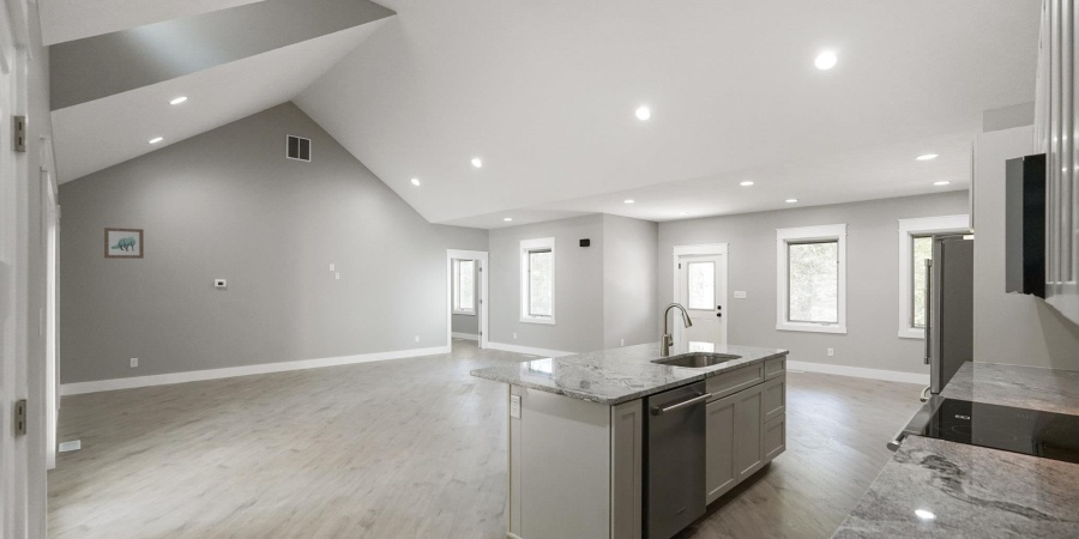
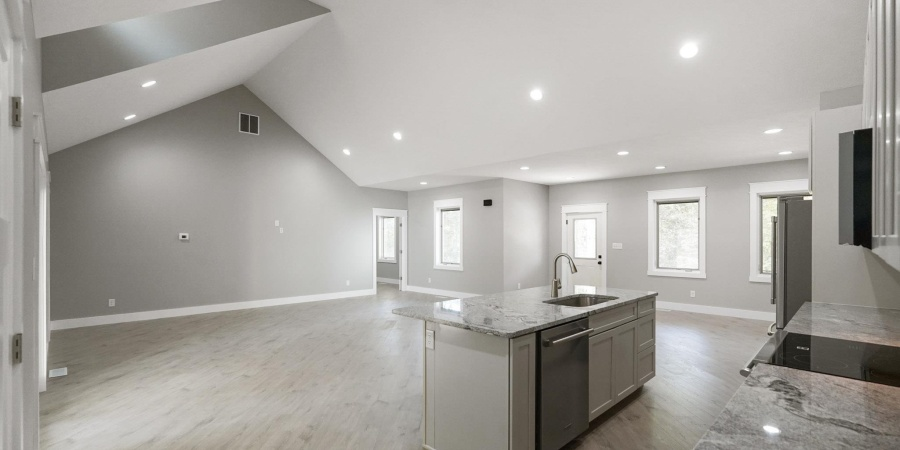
- wall art [103,226,145,260]
